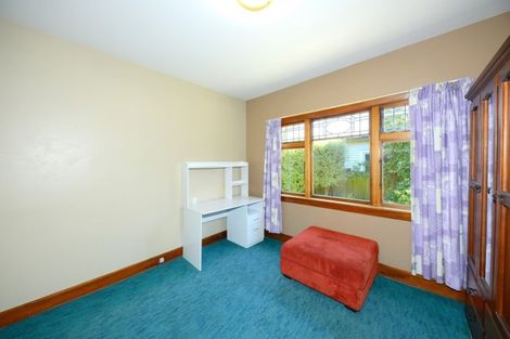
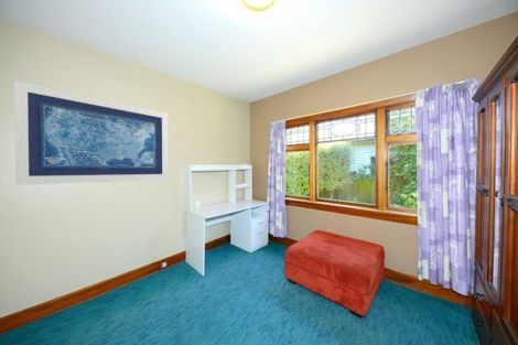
+ wall art [13,79,170,186]
